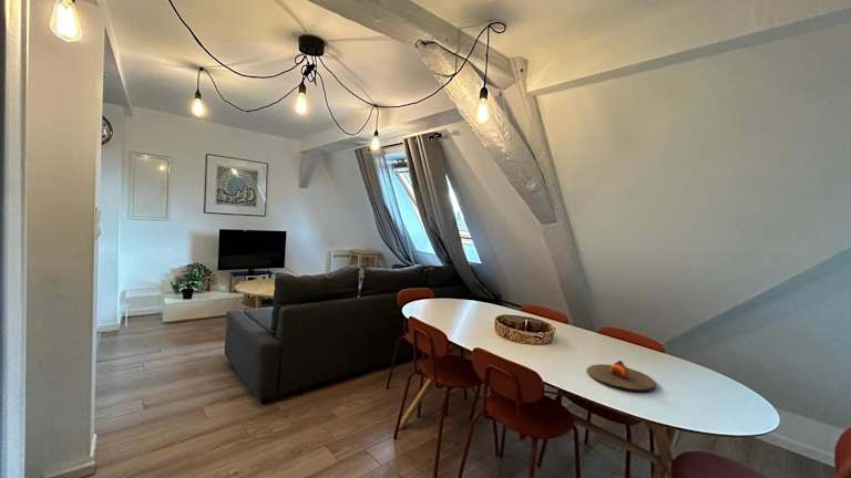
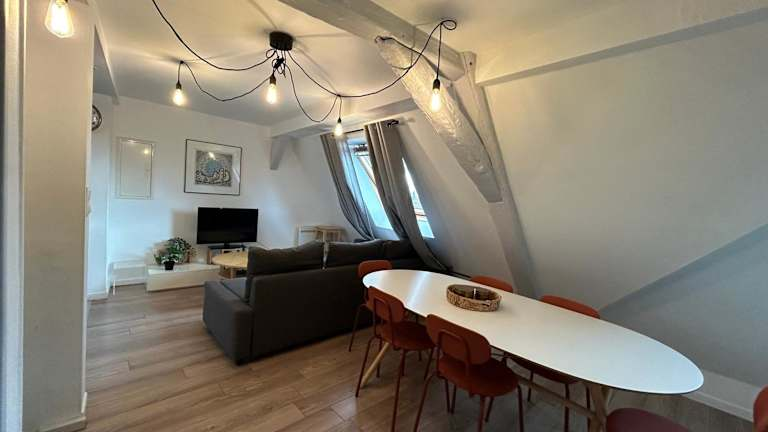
- plate [586,360,657,392]
